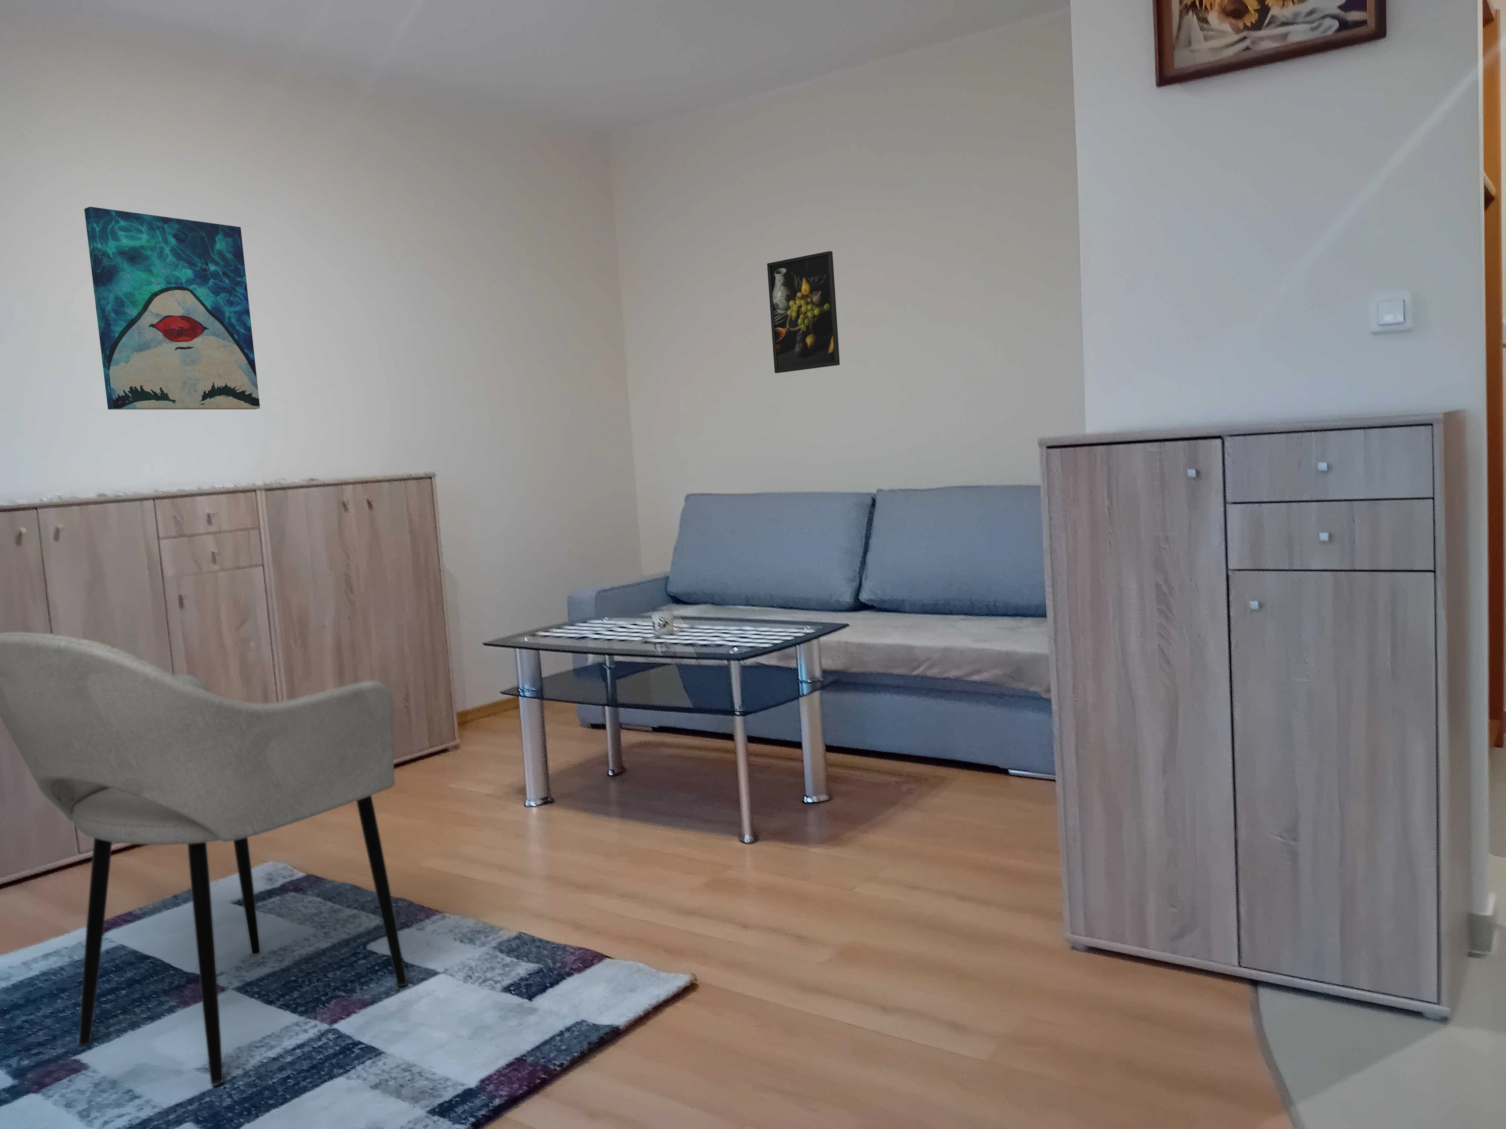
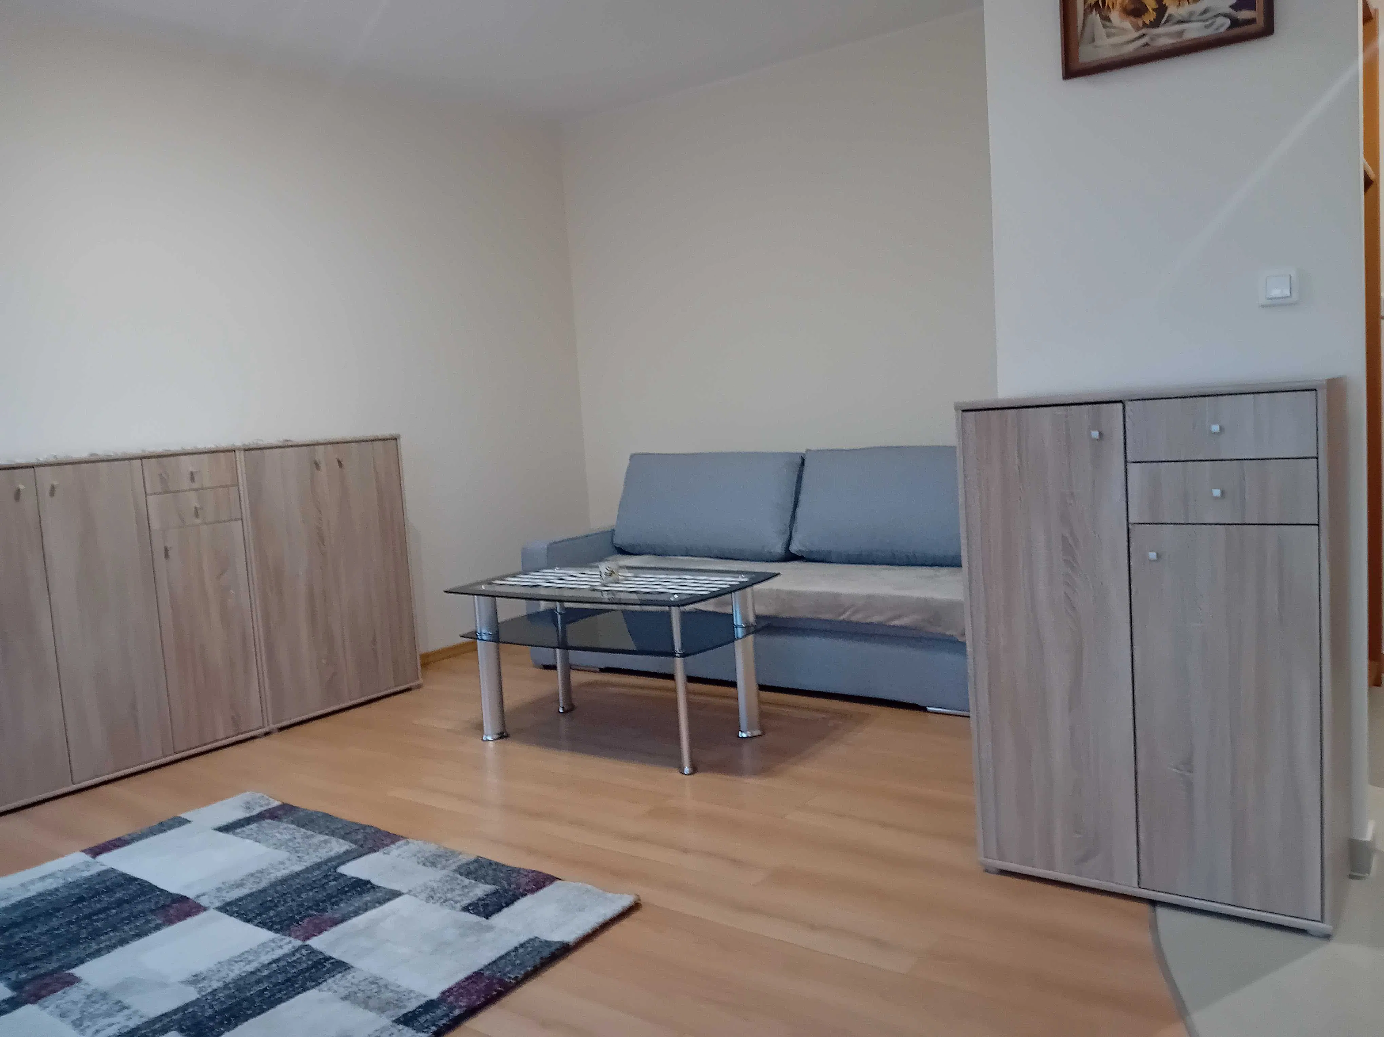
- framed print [767,250,840,374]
- wall art [84,206,261,410]
- armchair [0,632,408,1085]
